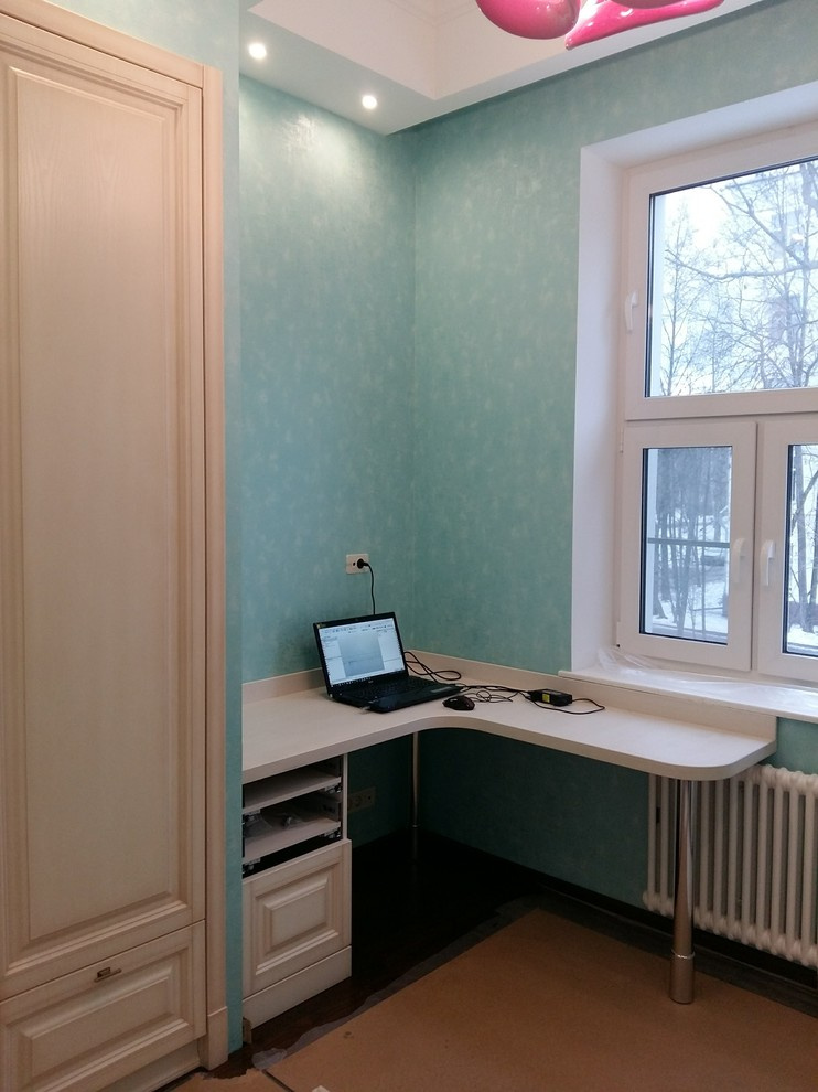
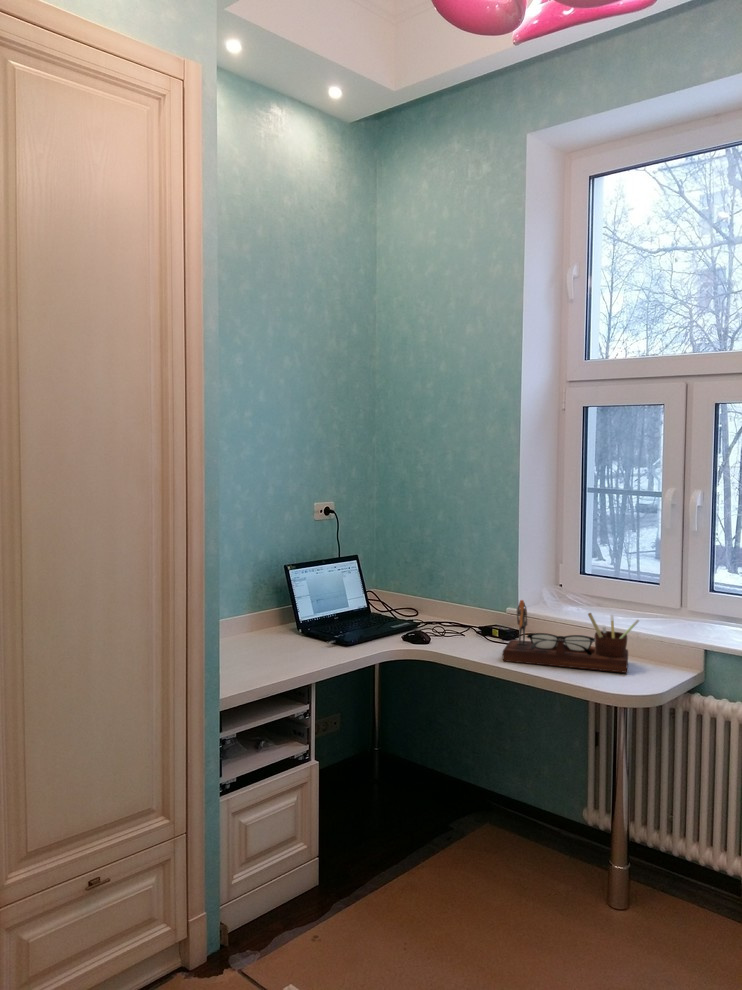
+ desk organizer [502,599,640,674]
